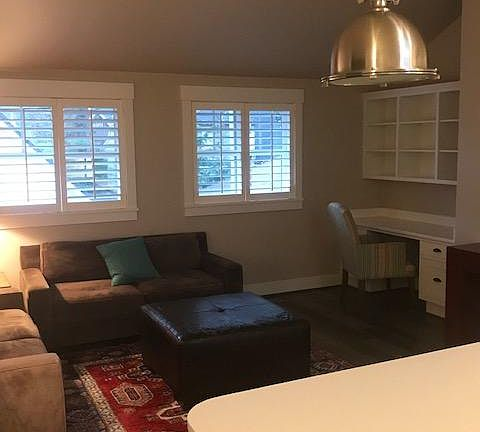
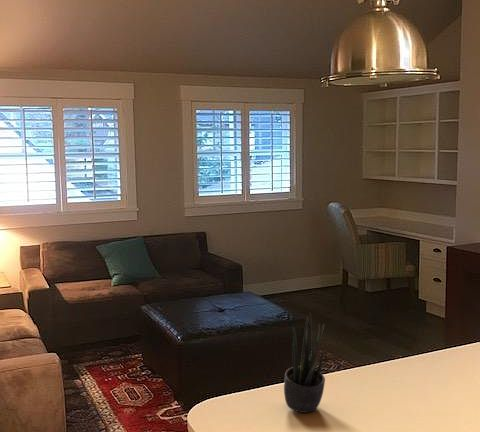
+ potted plant [283,312,326,414]
